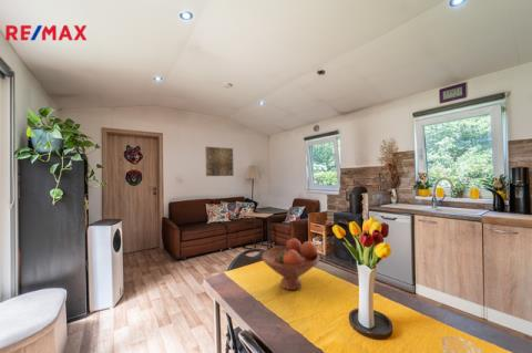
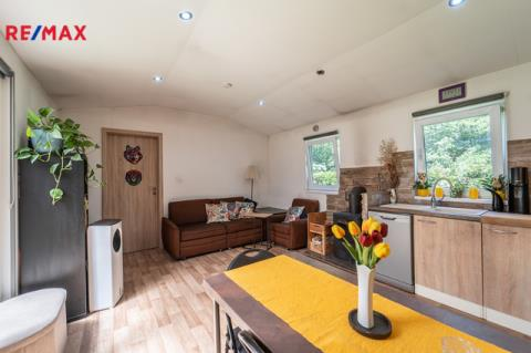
- fruit bowl [260,238,321,291]
- wall art [204,146,235,177]
